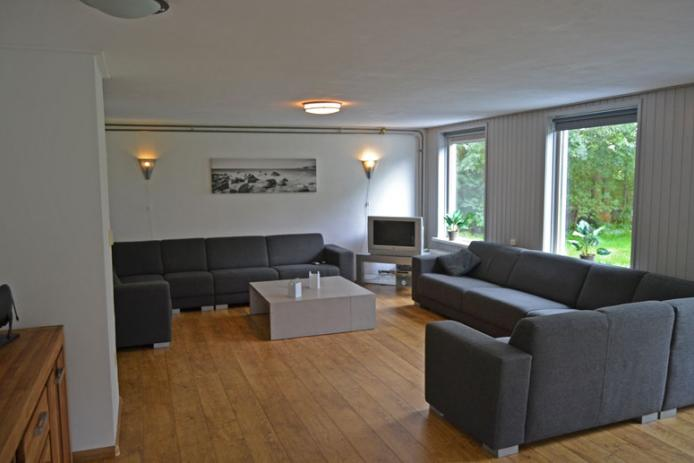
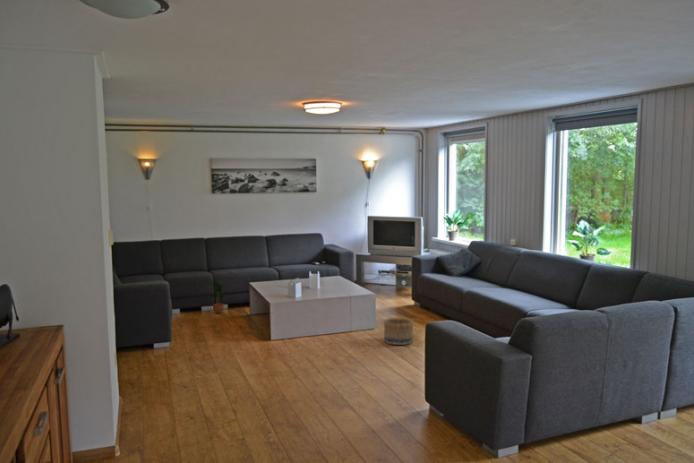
+ basket [383,317,414,346]
+ potted plant [208,277,229,314]
